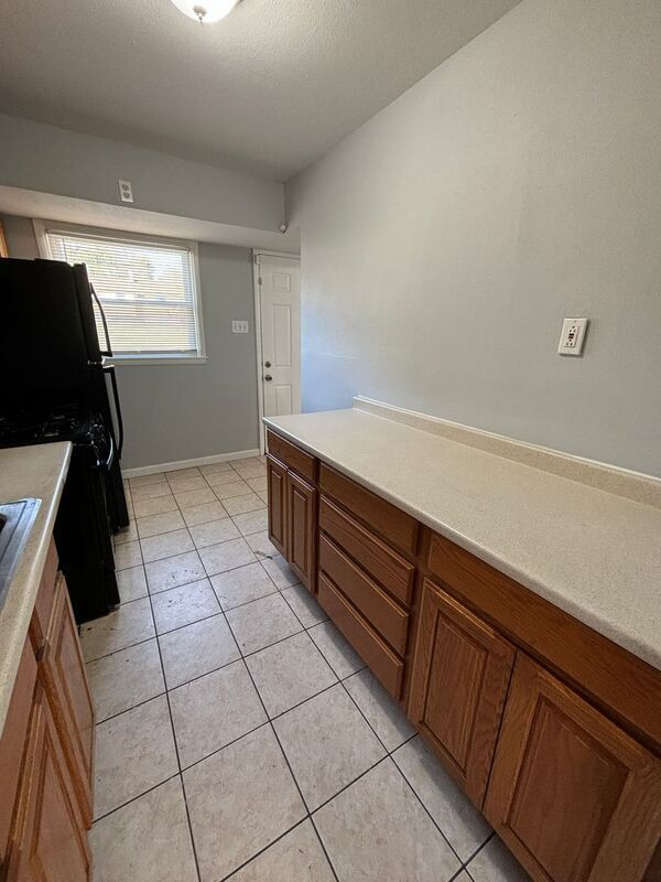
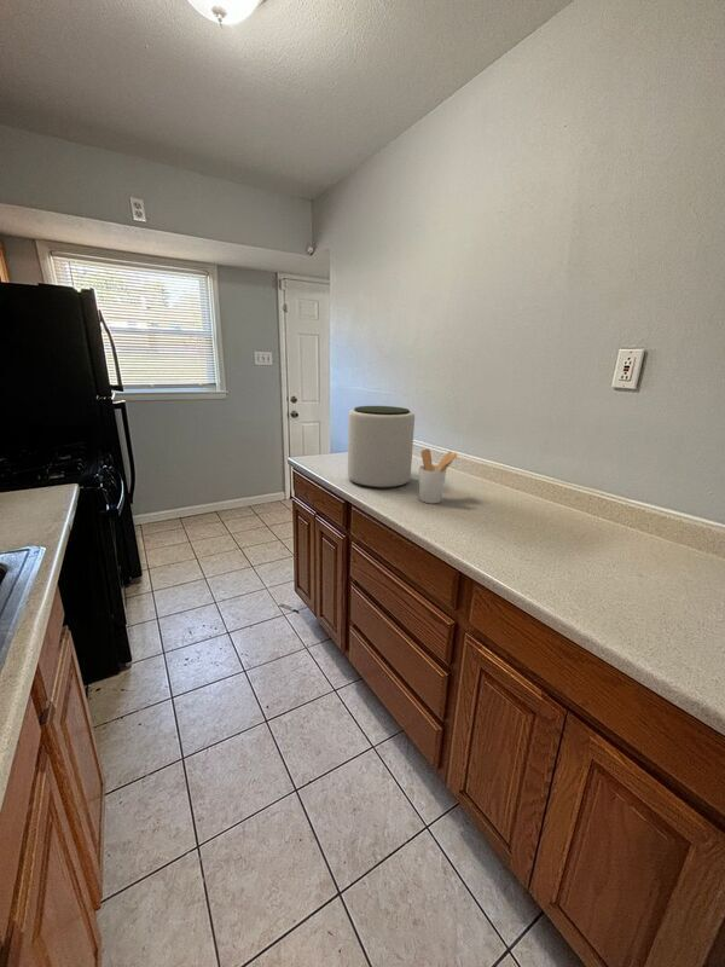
+ utensil holder [418,447,459,504]
+ plant pot [347,405,416,490]
